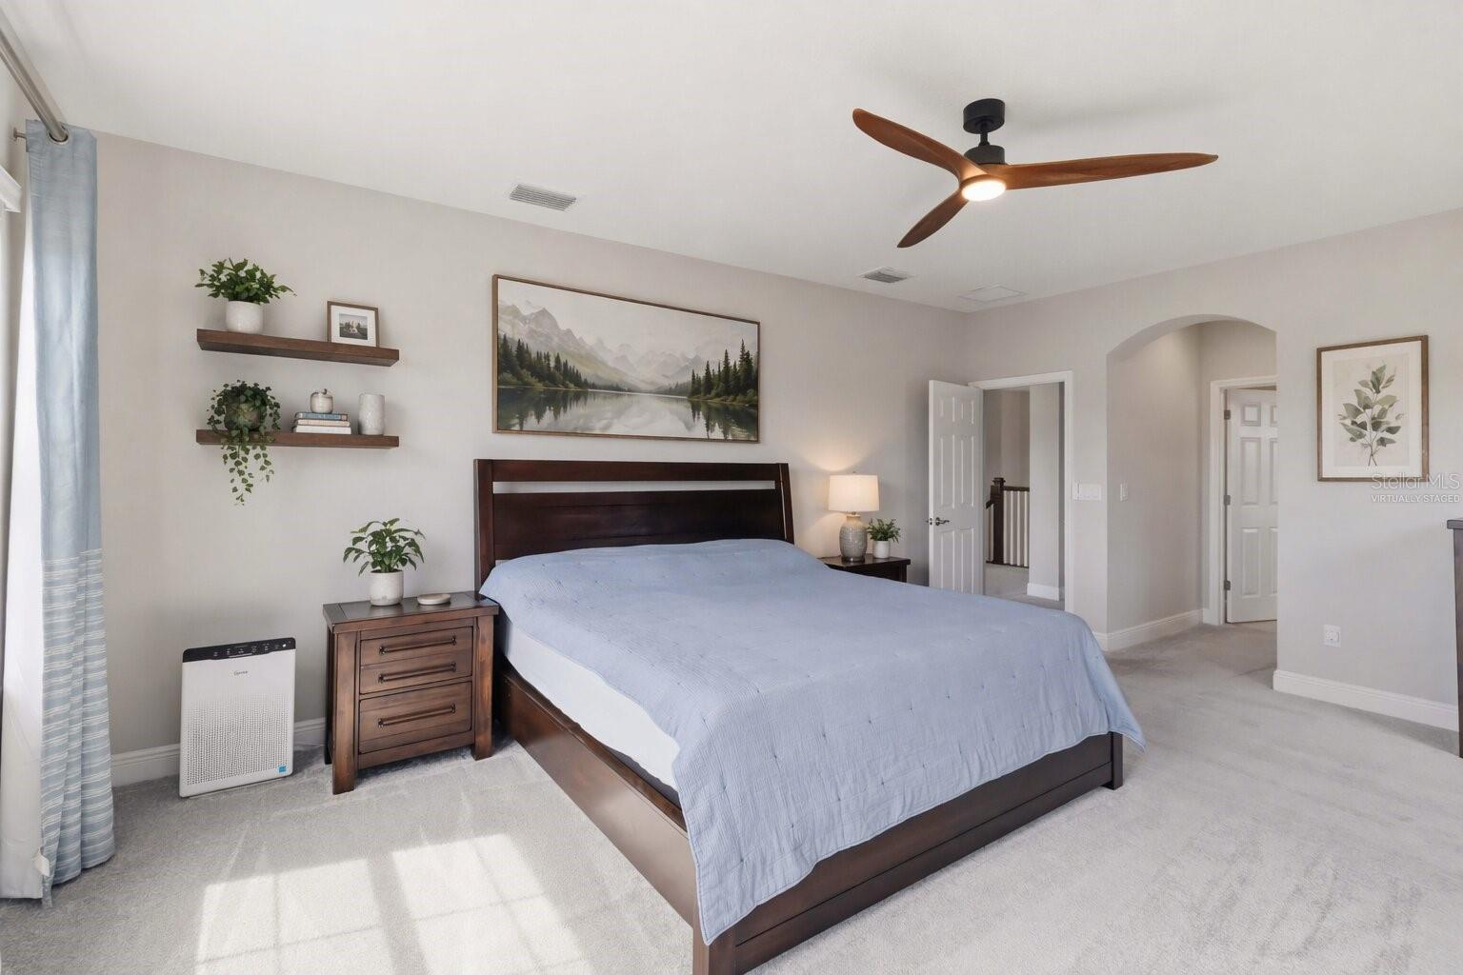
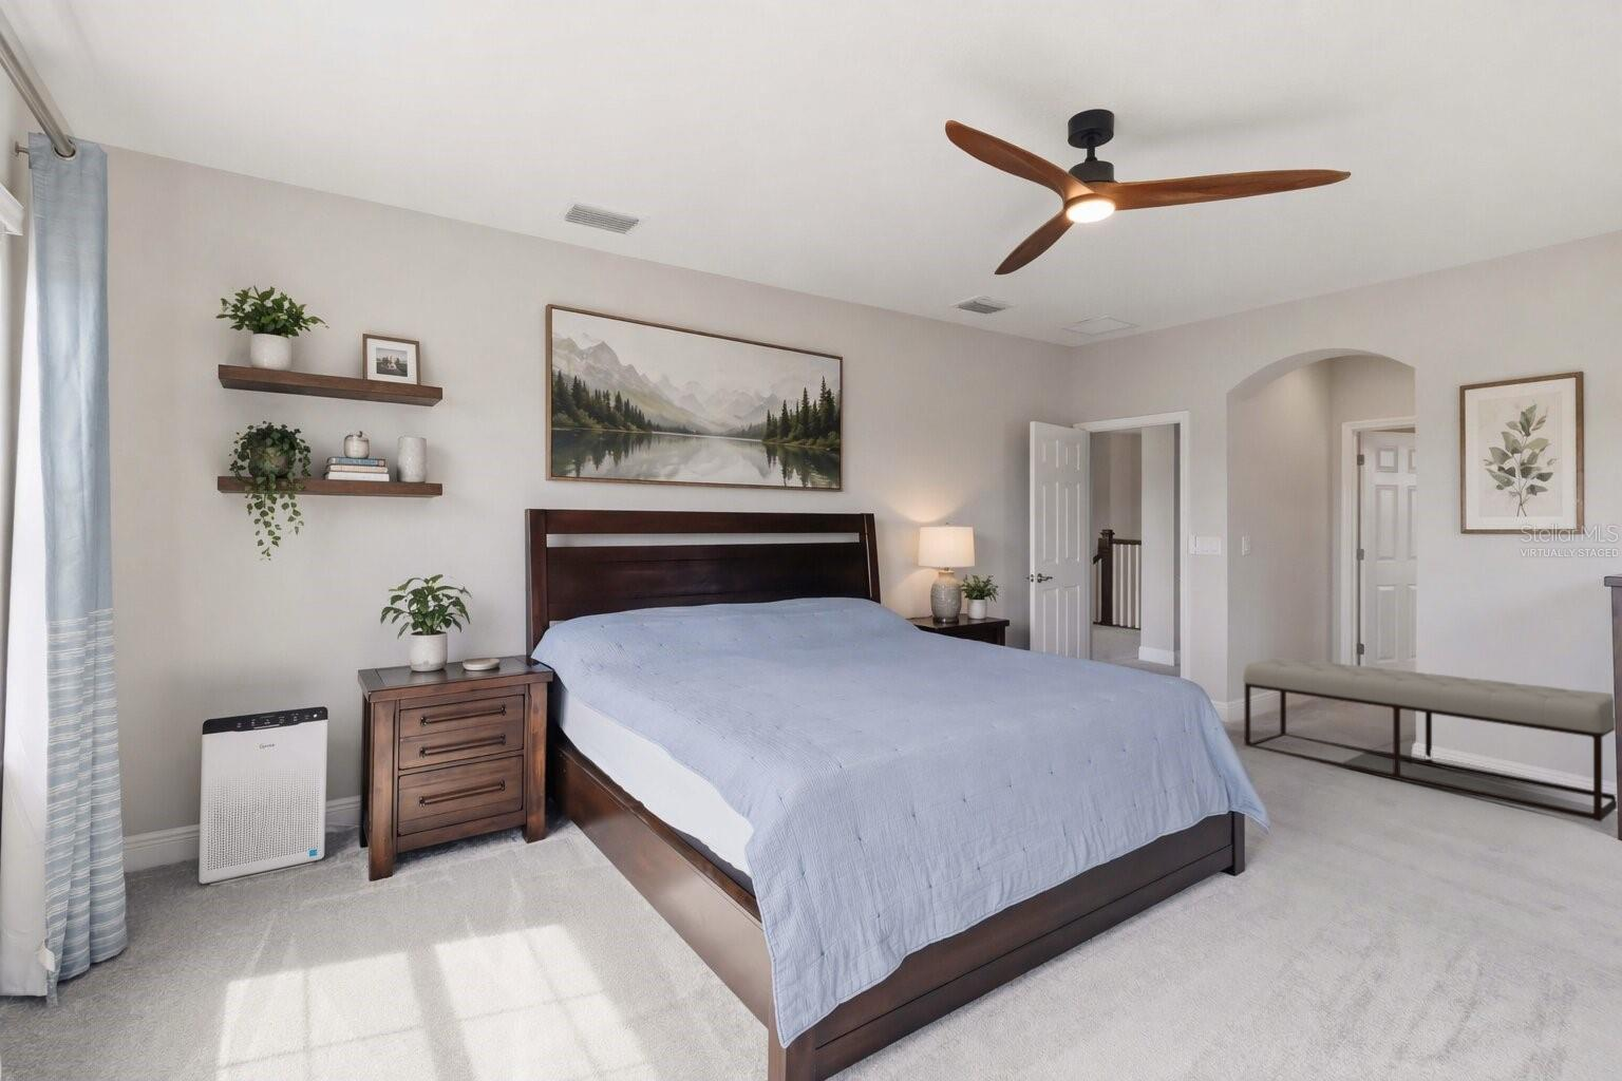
+ bench [1242,656,1618,823]
